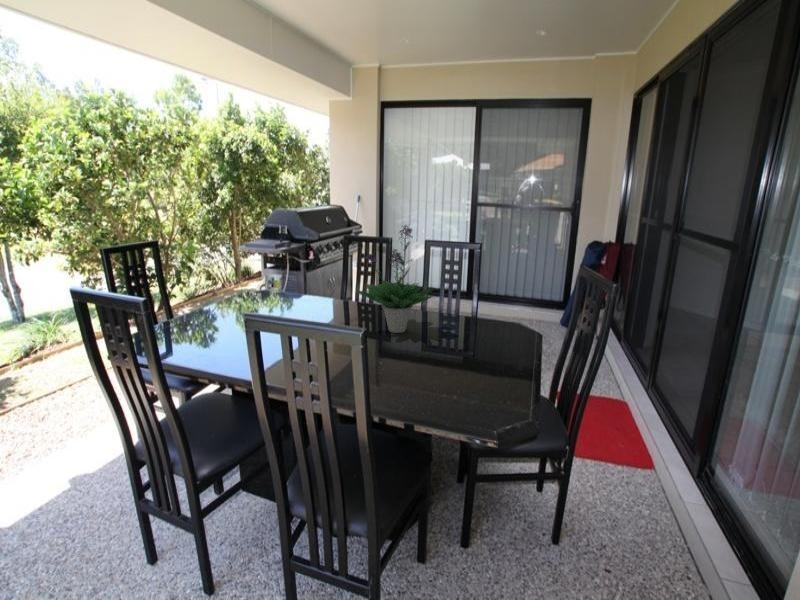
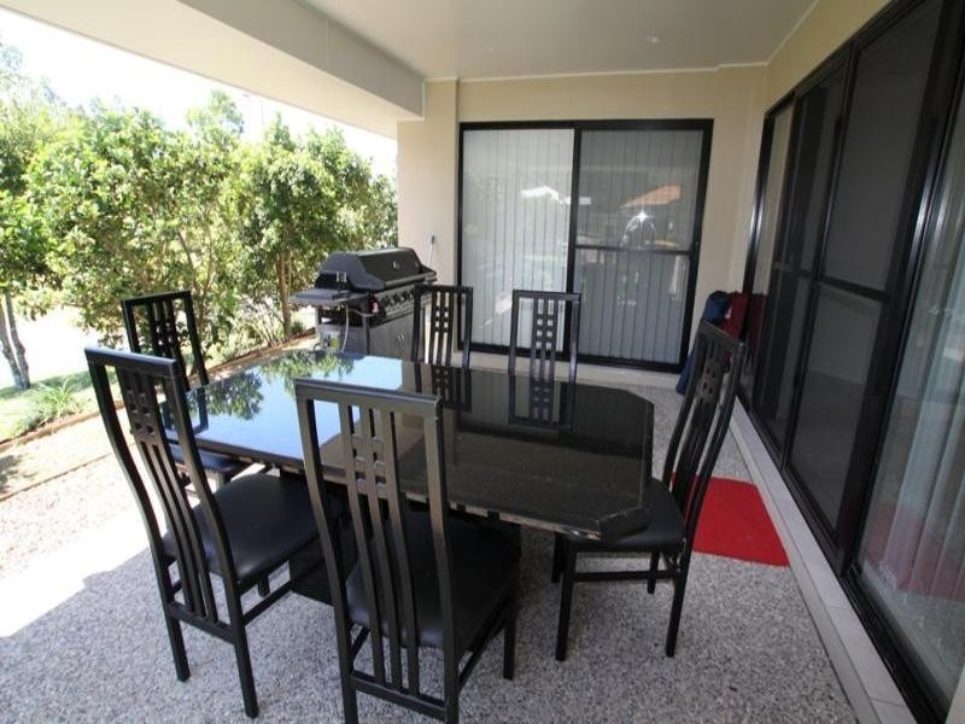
- potted plant [356,224,436,334]
